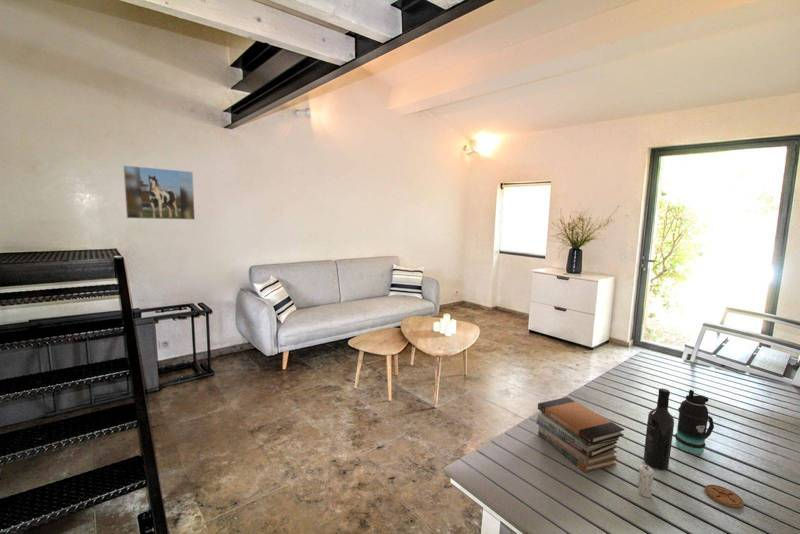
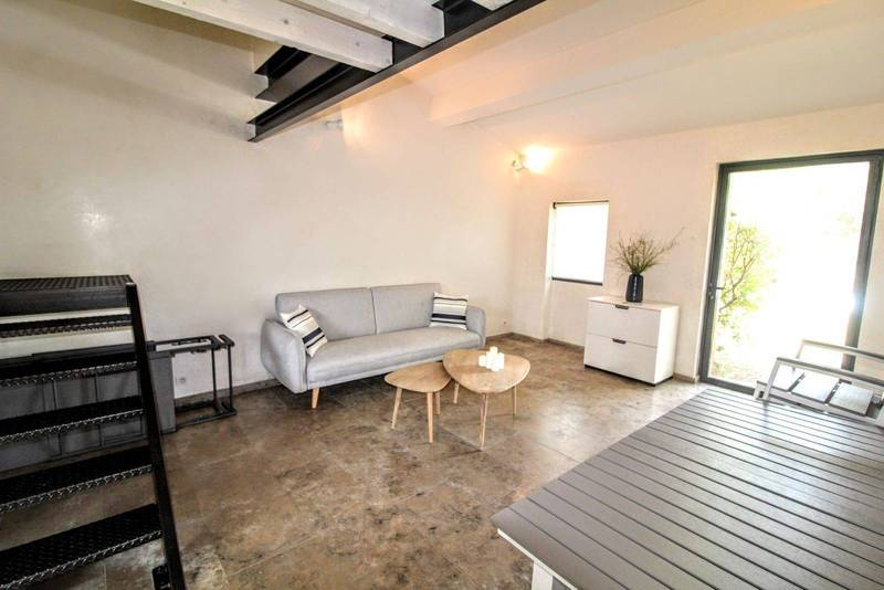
- bottle [674,389,715,455]
- wine bottle [642,387,675,471]
- candle [637,463,655,499]
- book stack [535,396,625,473]
- coaster [704,484,745,509]
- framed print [122,164,196,221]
